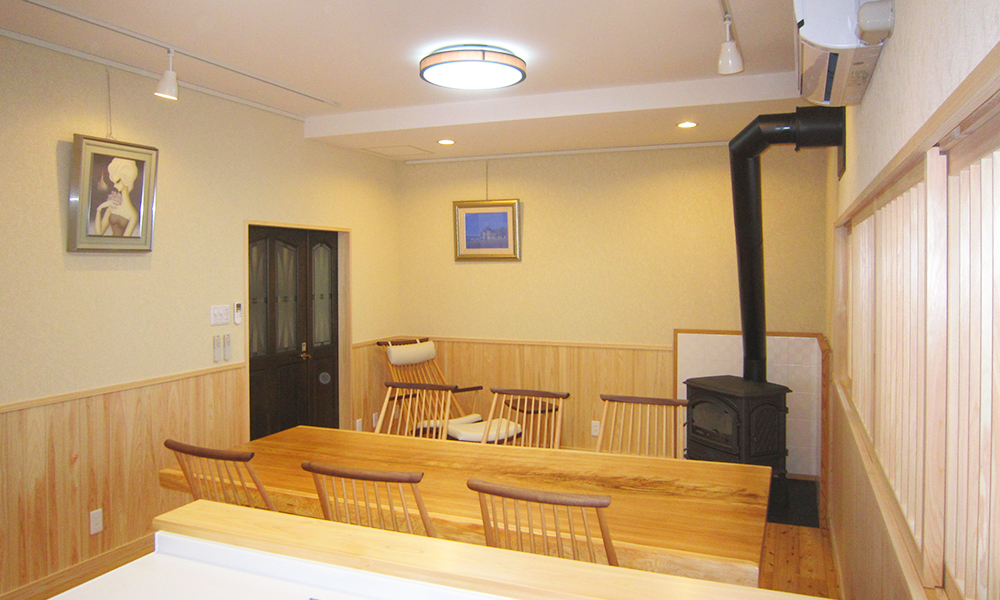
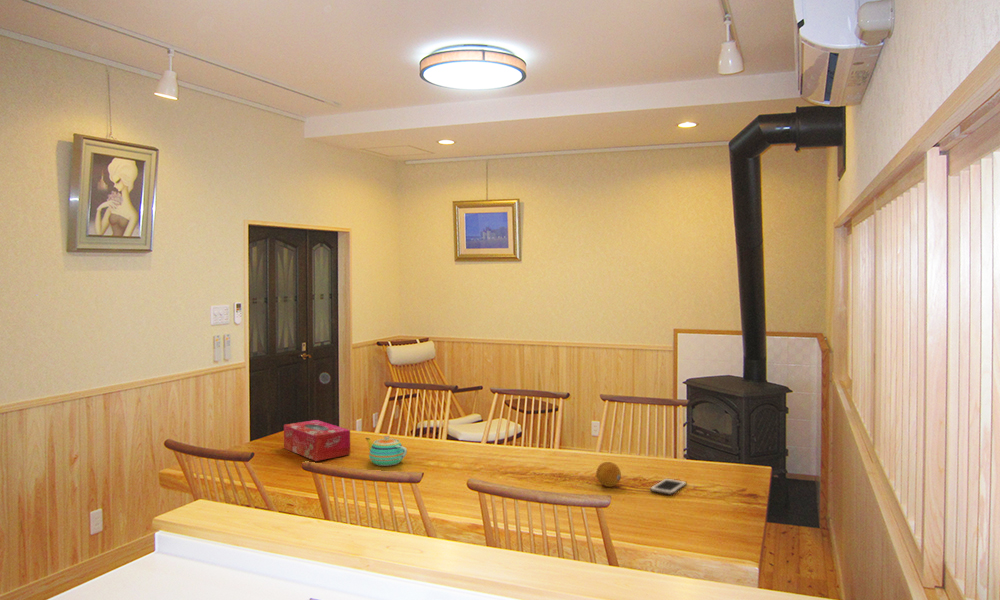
+ teapot [364,435,408,467]
+ cell phone [649,477,687,496]
+ fruit [595,461,622,488]
+ tissue box [283,419,351,462]
